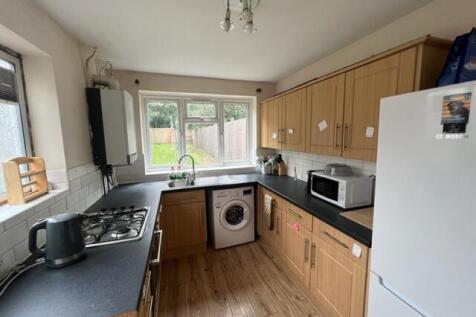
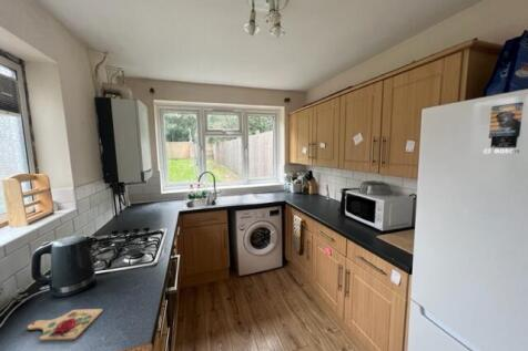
+ cutting board [27,308,104,342]
